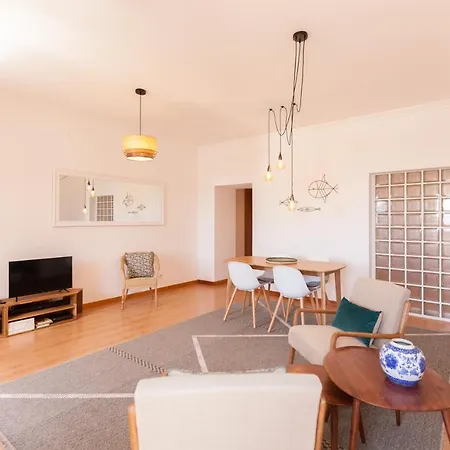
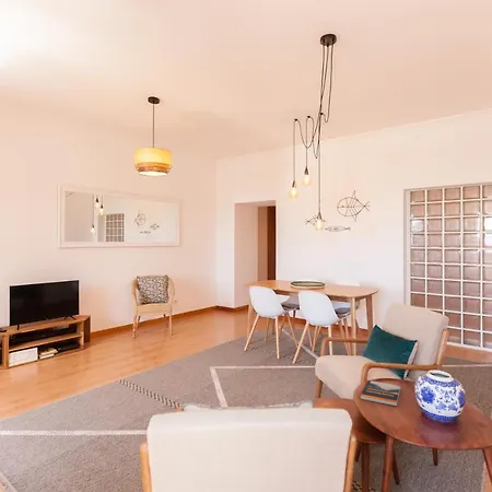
+ book [359,379,401,407]
